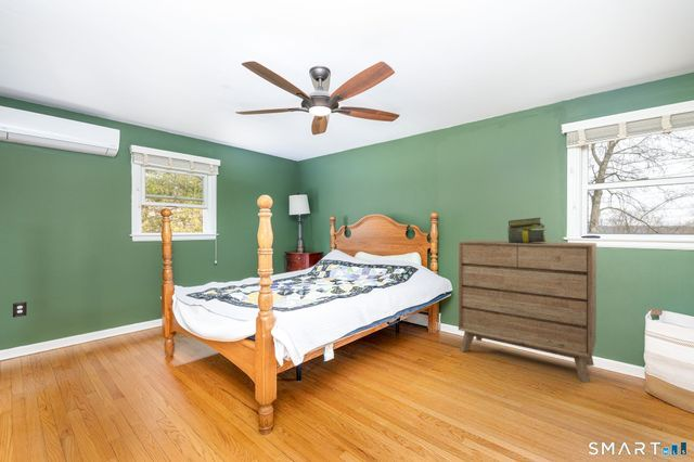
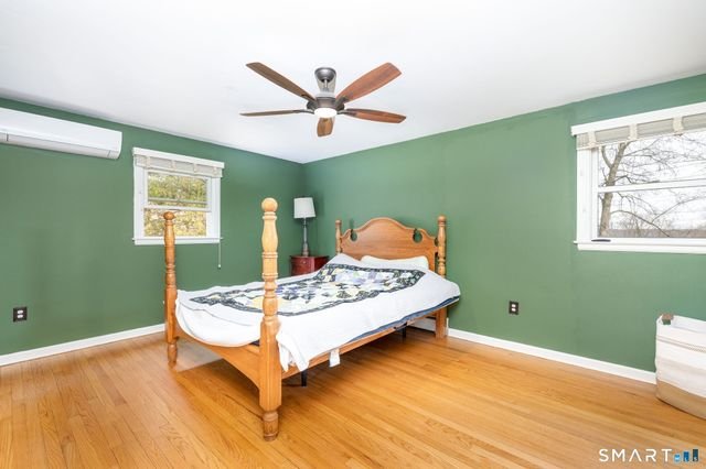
- stack of books [505,217,548,243]
- dresser [458,240,597,384]
